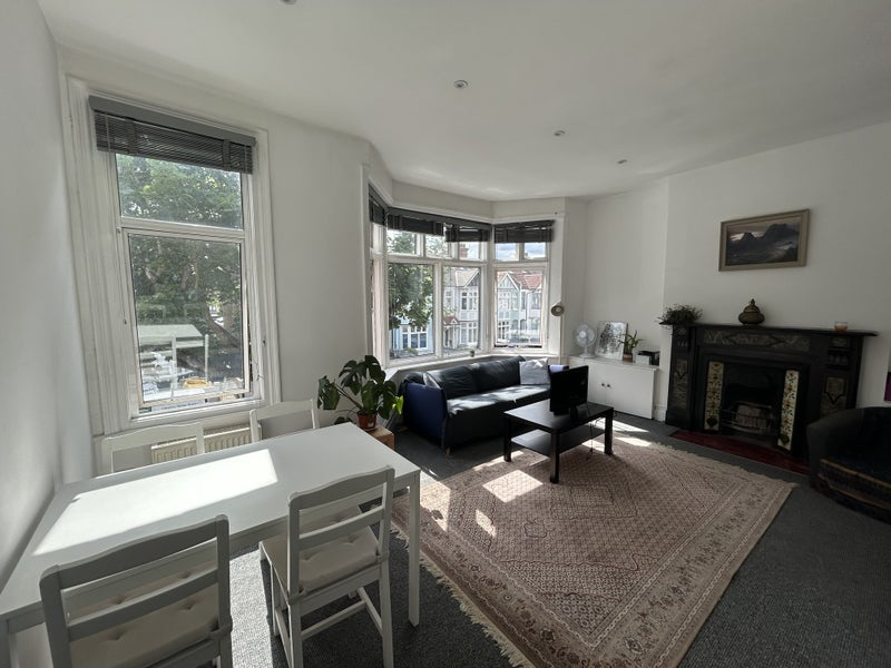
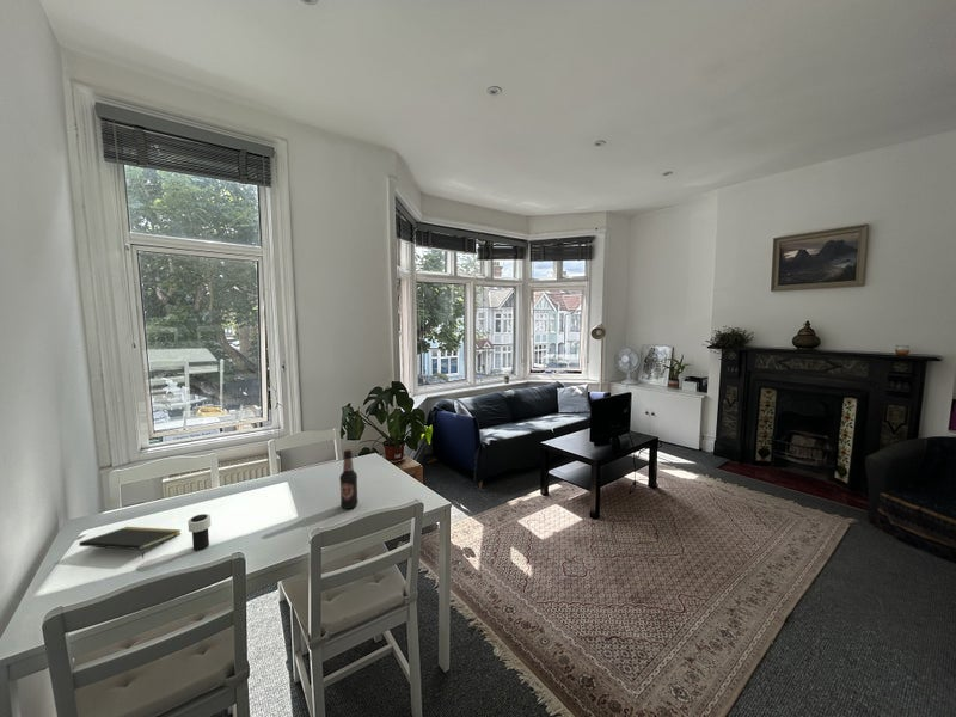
+ bottle [338,448,360,510]
+ notepad [78,526,182,559]
+ cup [186,513,213,551]
